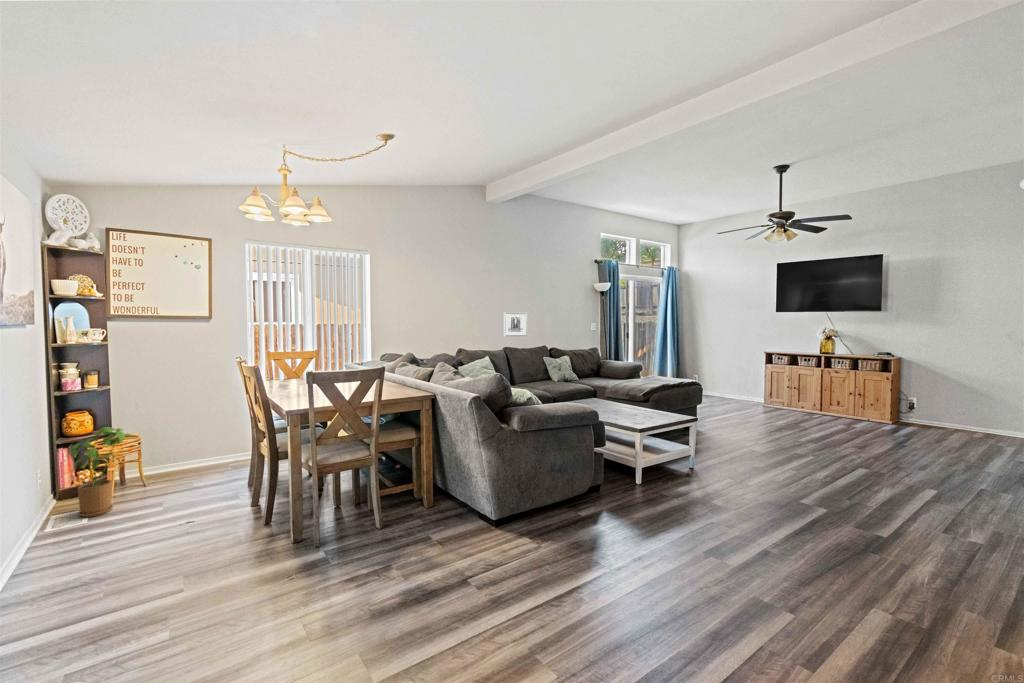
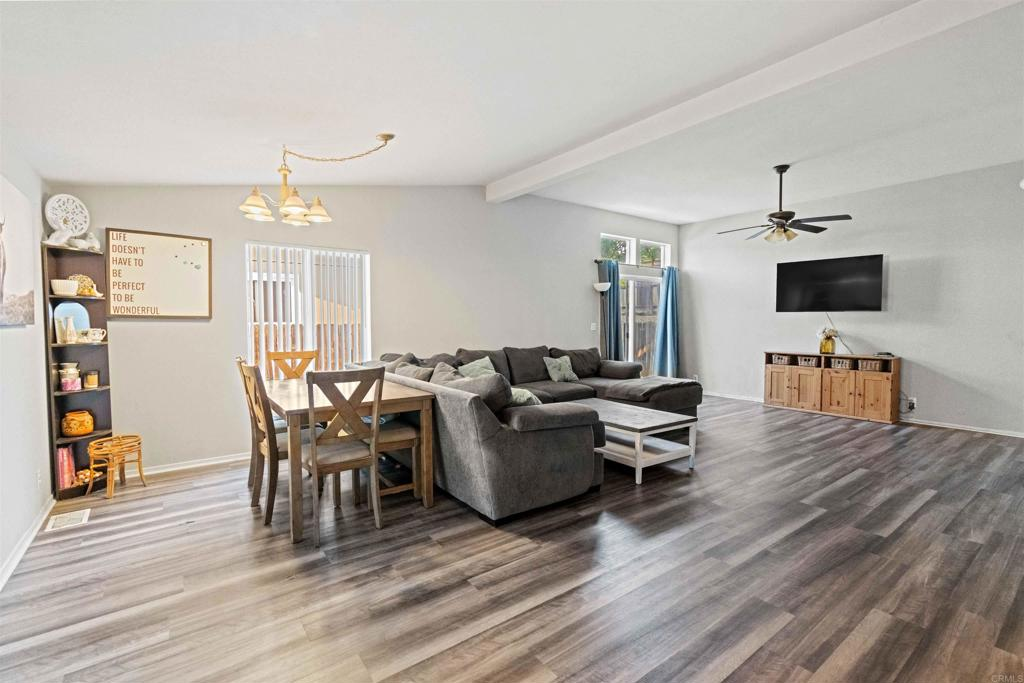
- wall art [503,311,528,337]
- house plant [69,426,133,518]
